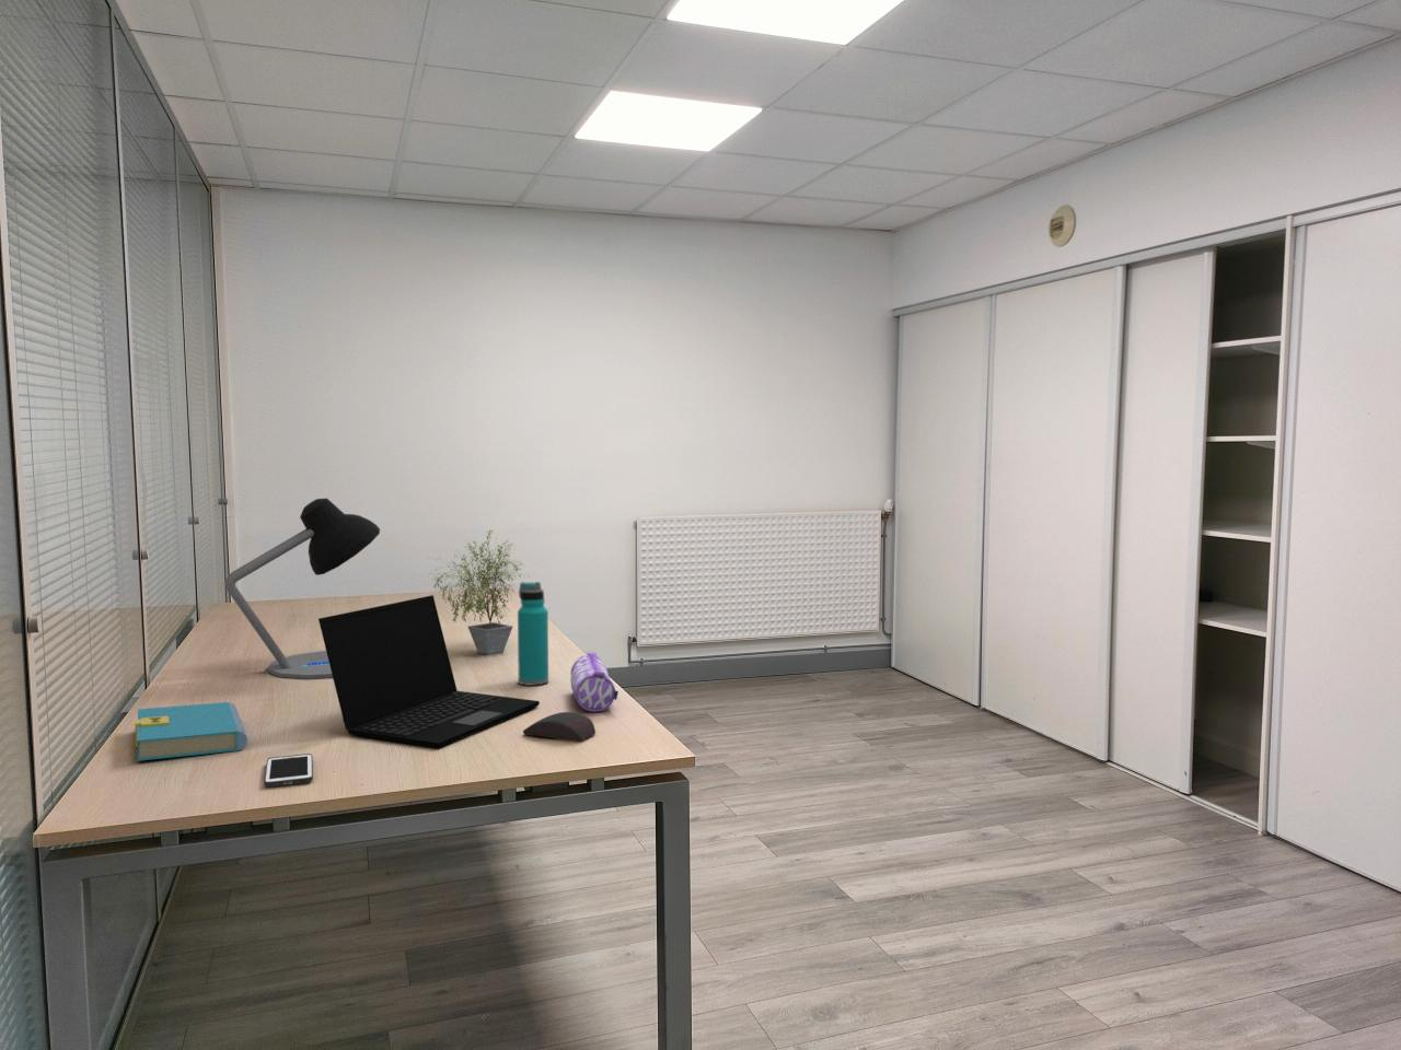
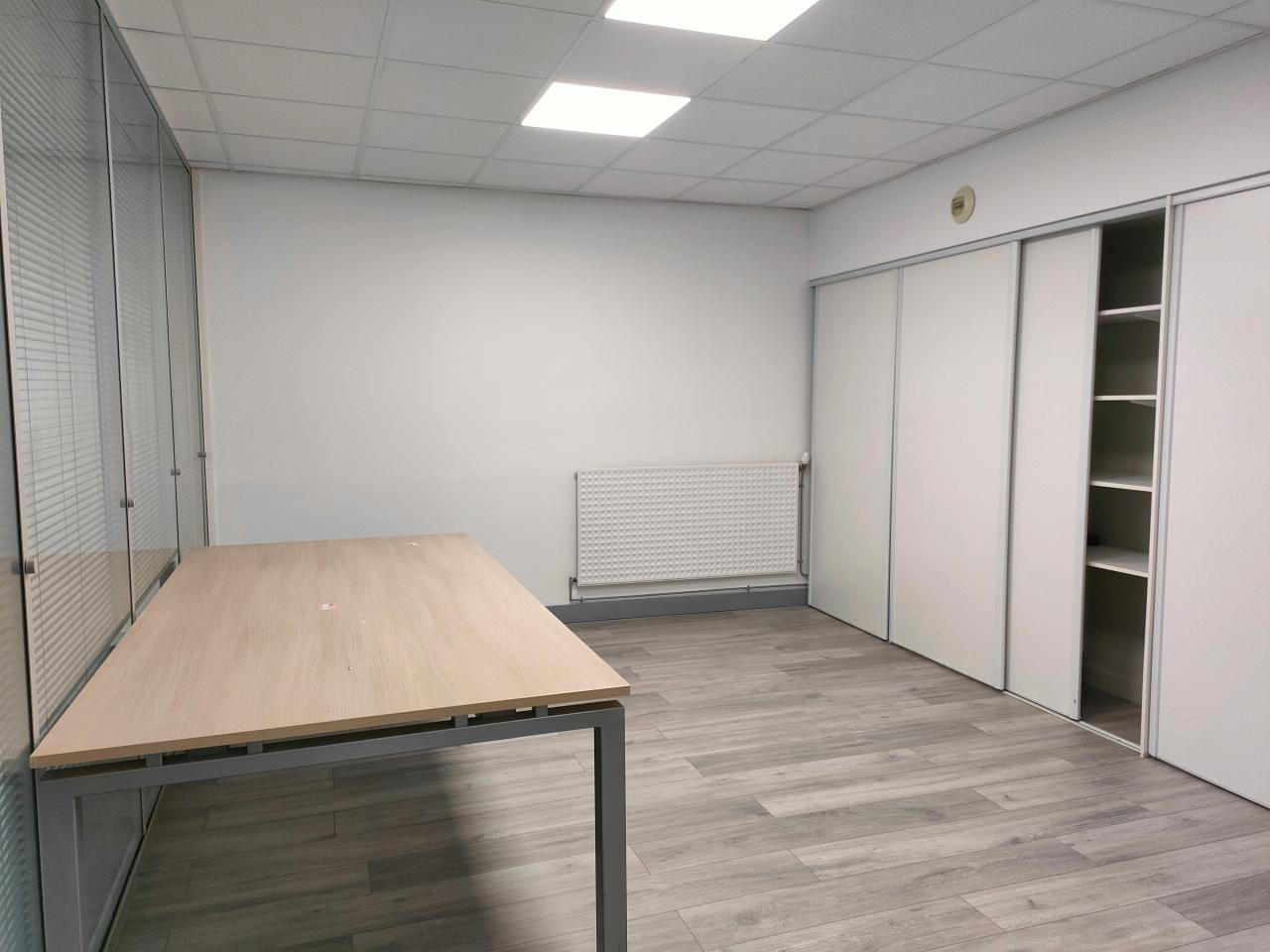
- water bottle [516,581,549,686]
- potted plant [427,529,532,656]
- book [135,701,248,762]
- pencil case [569,652,620,714]
- laptop [318,593,541,749]
- desk lamp [224,497,381,681]
- cell phone [264,752,314,788]
- computer mouse [522,711,597,741]
